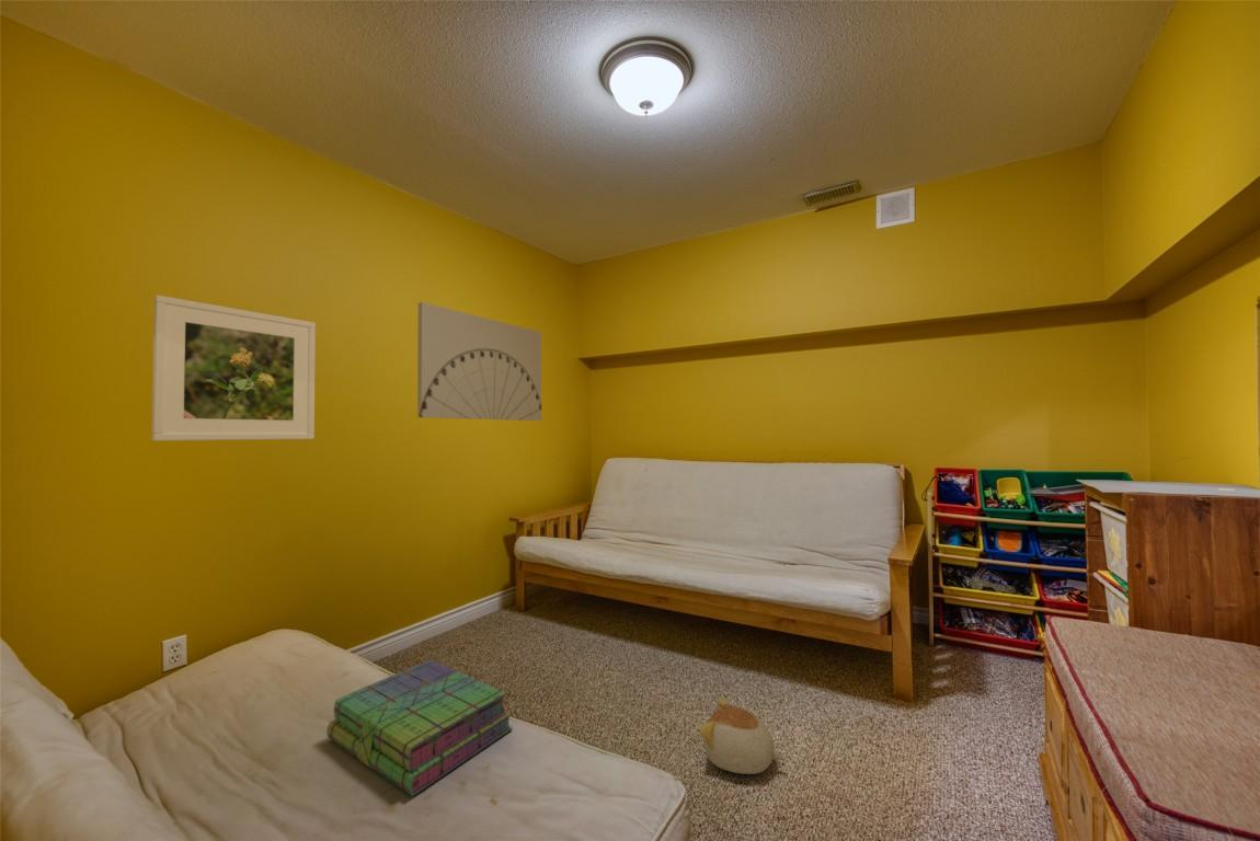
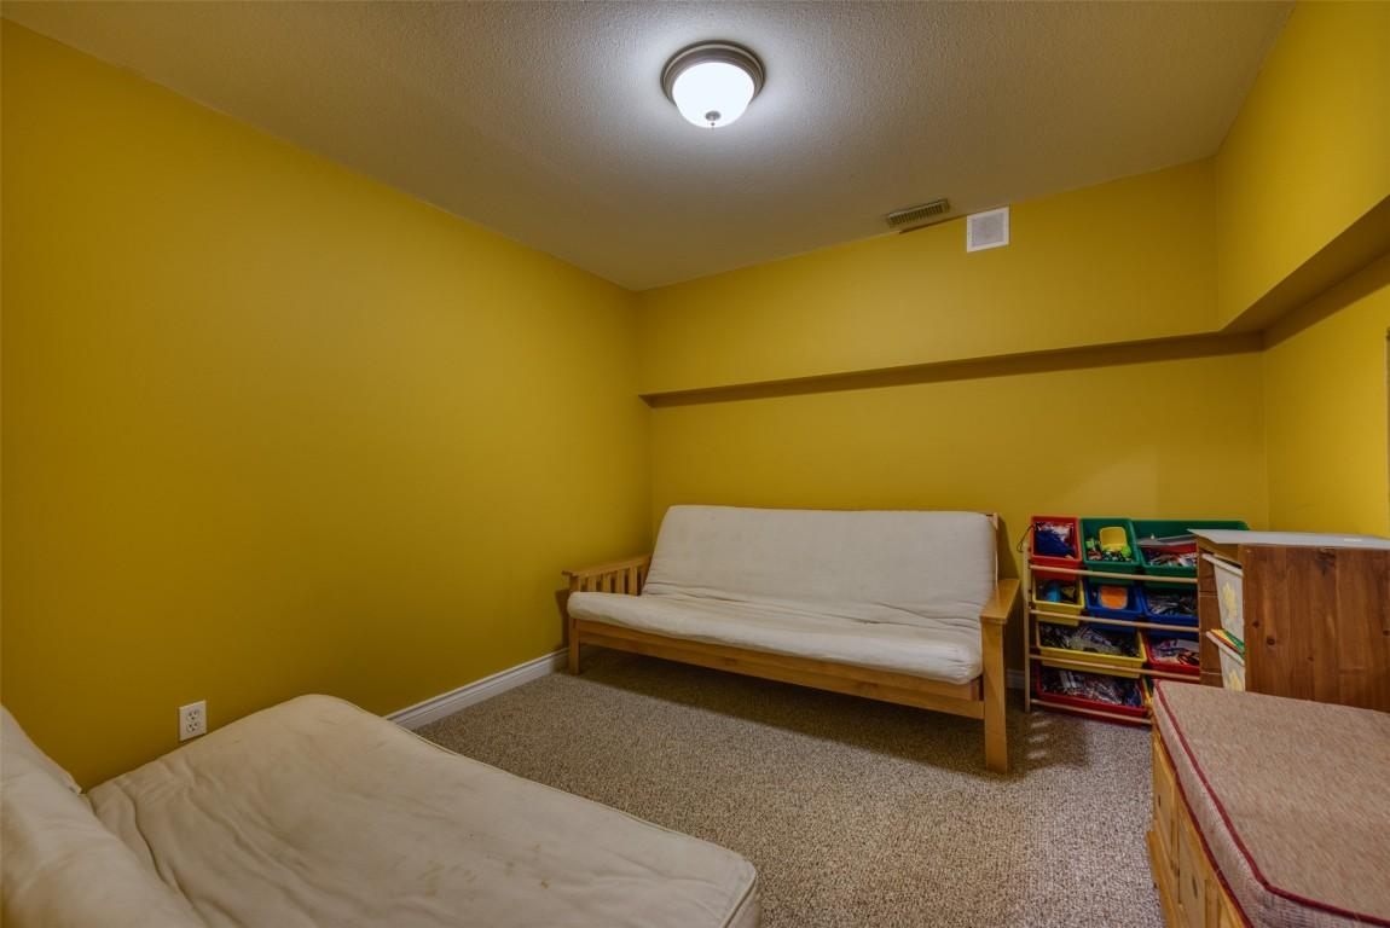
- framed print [150,295,317,442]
- plush toy [698,698,784,775]
- wall art [416,301,542,422]
- stack of books [325,658,514,797]
